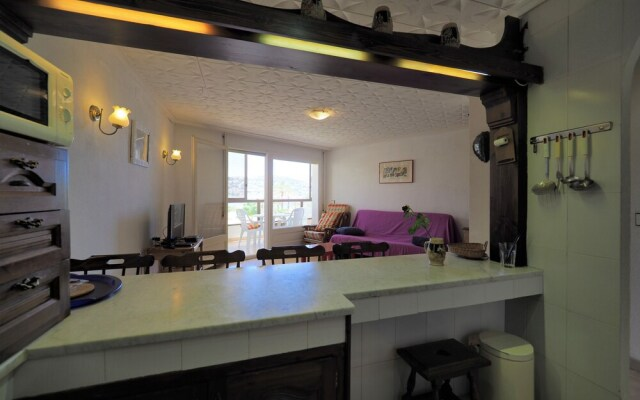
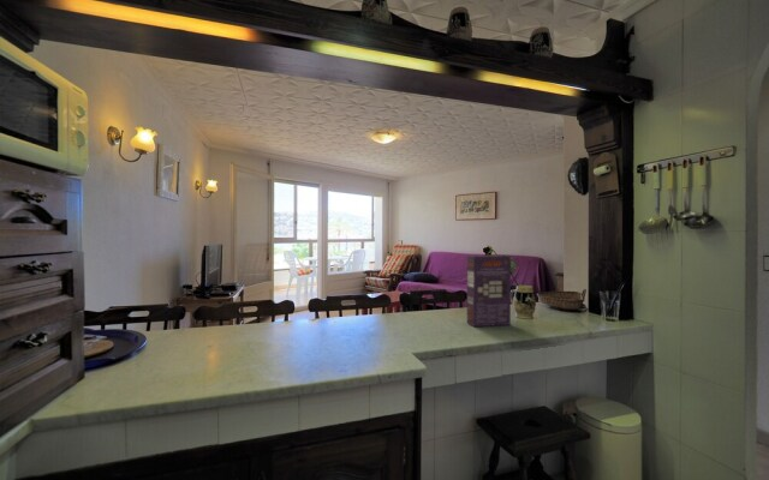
+ cereal box [466,254,512,328]
